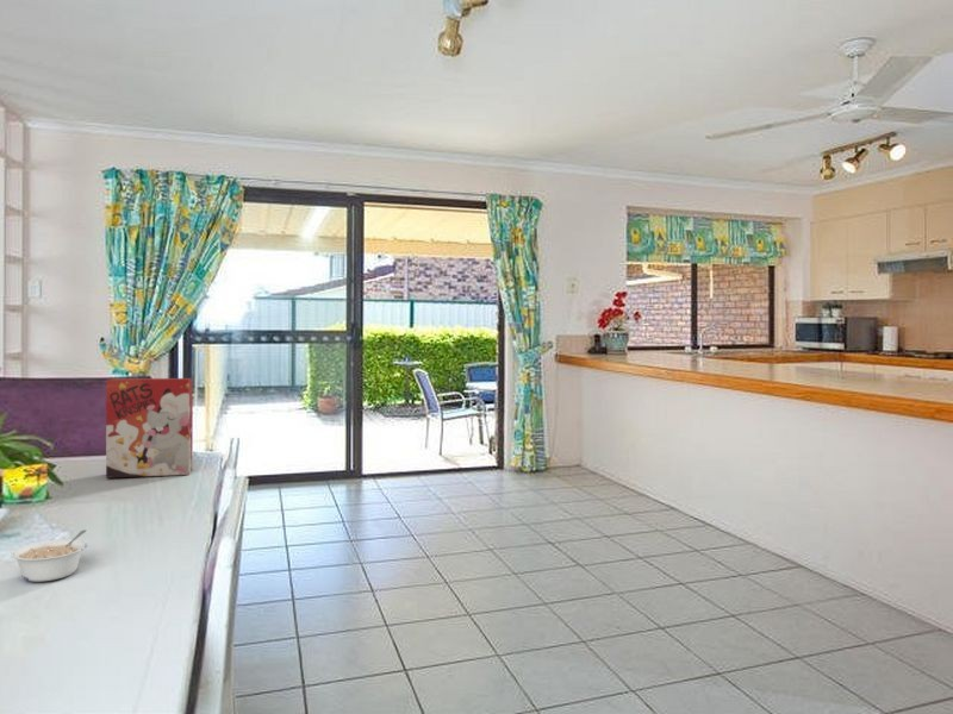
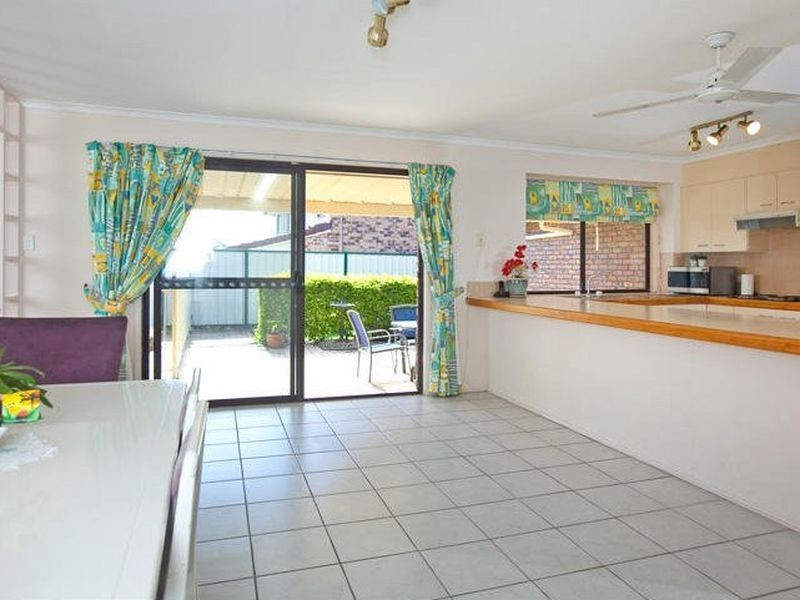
- cereal box [105,377,193,480]
- legume [10,528,88,583]
